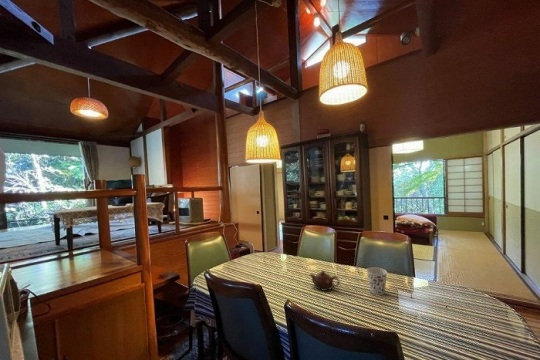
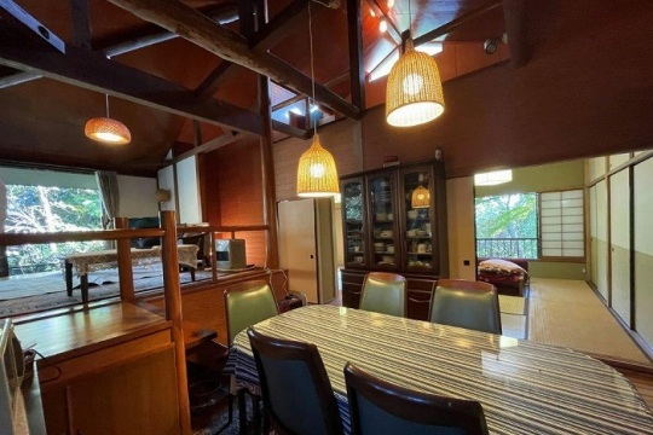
- teapot [309,269,341,292]
- cup [366,266,388,296]
